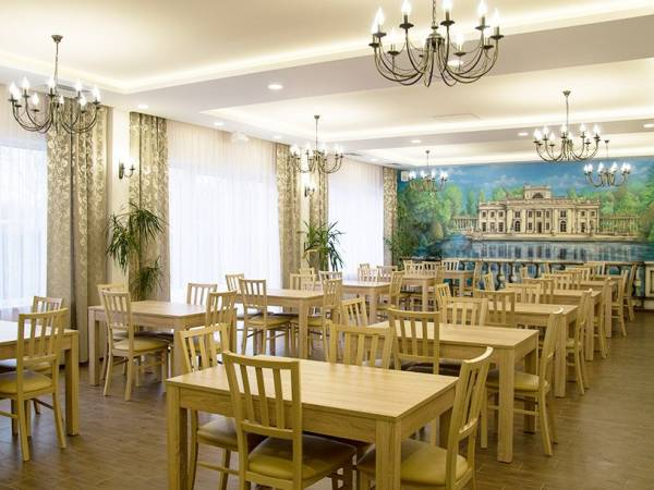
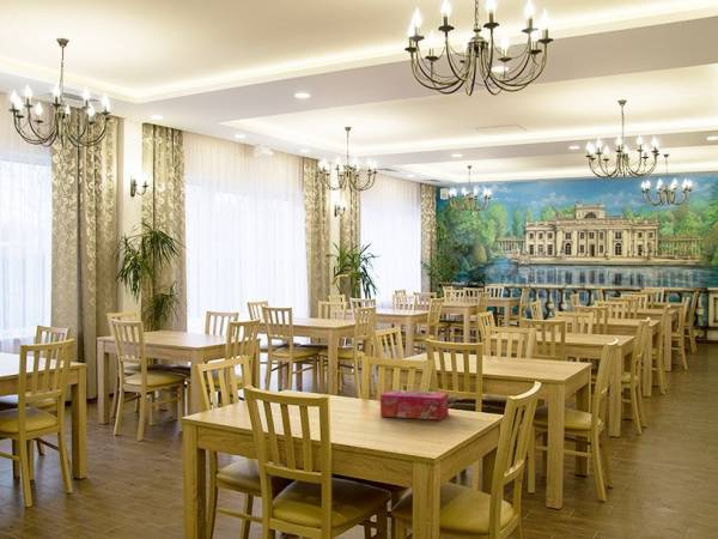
+ tissue box [379,389,450,422]
